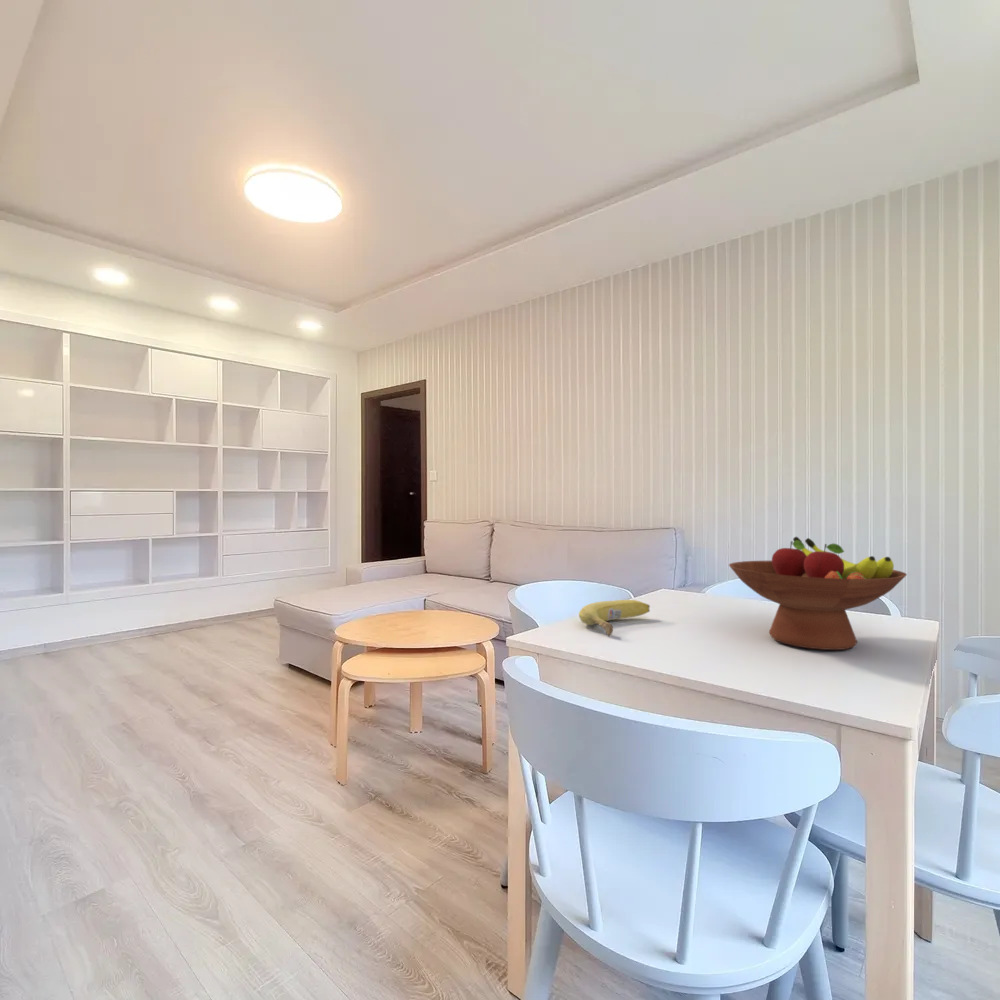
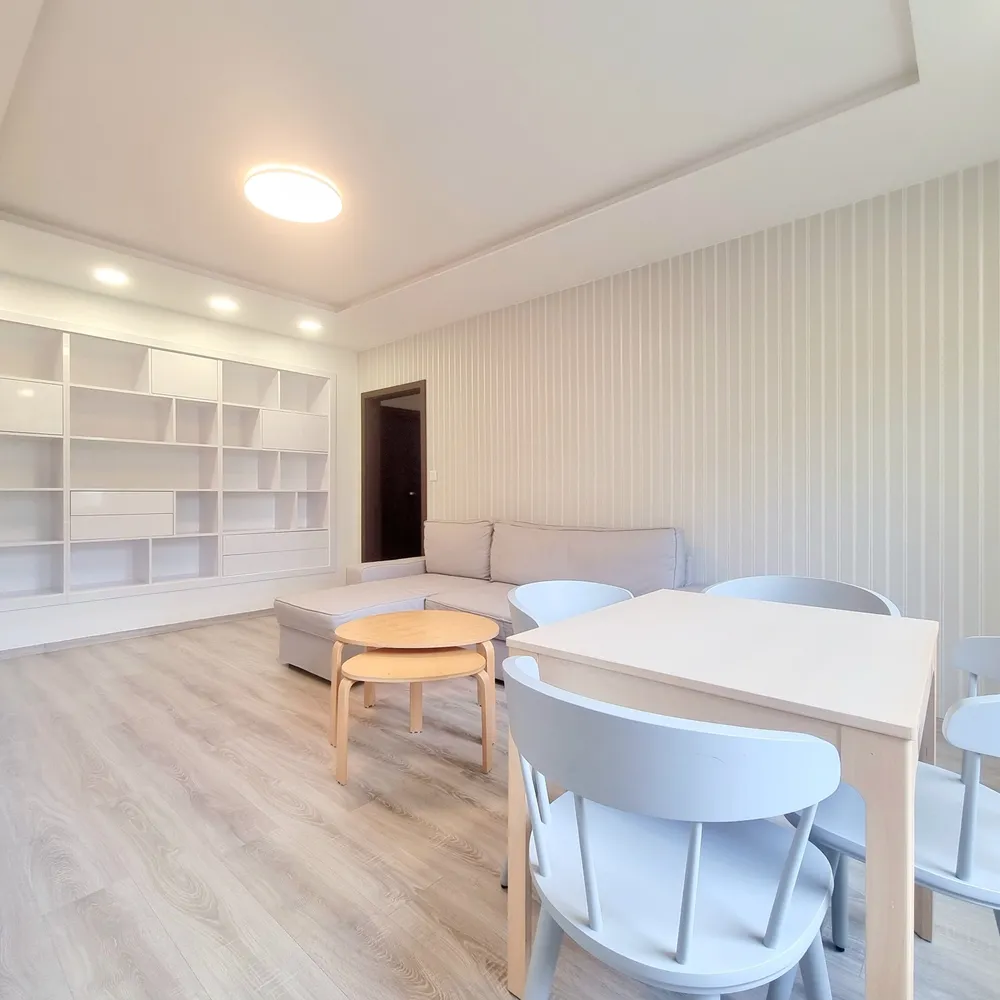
- fruit bowl [728,536,908,651]
- fruit [578,599,651,636]
